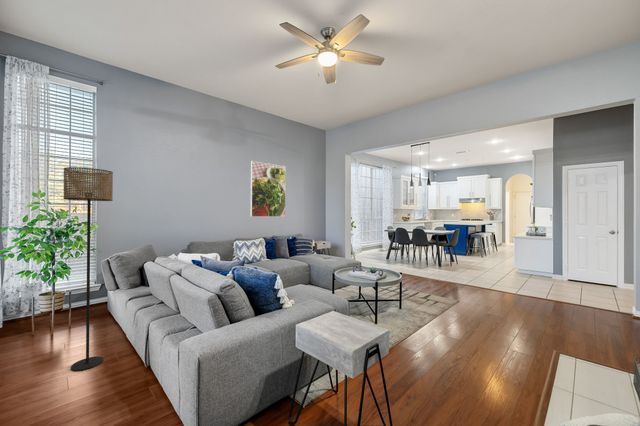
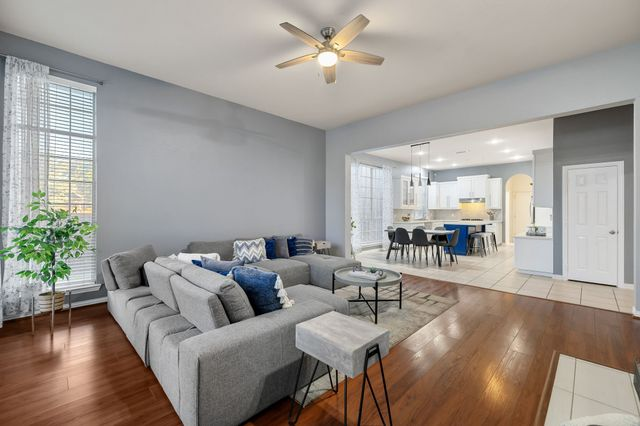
- floor lamp [62,166,114,372]
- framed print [250,160,287,218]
